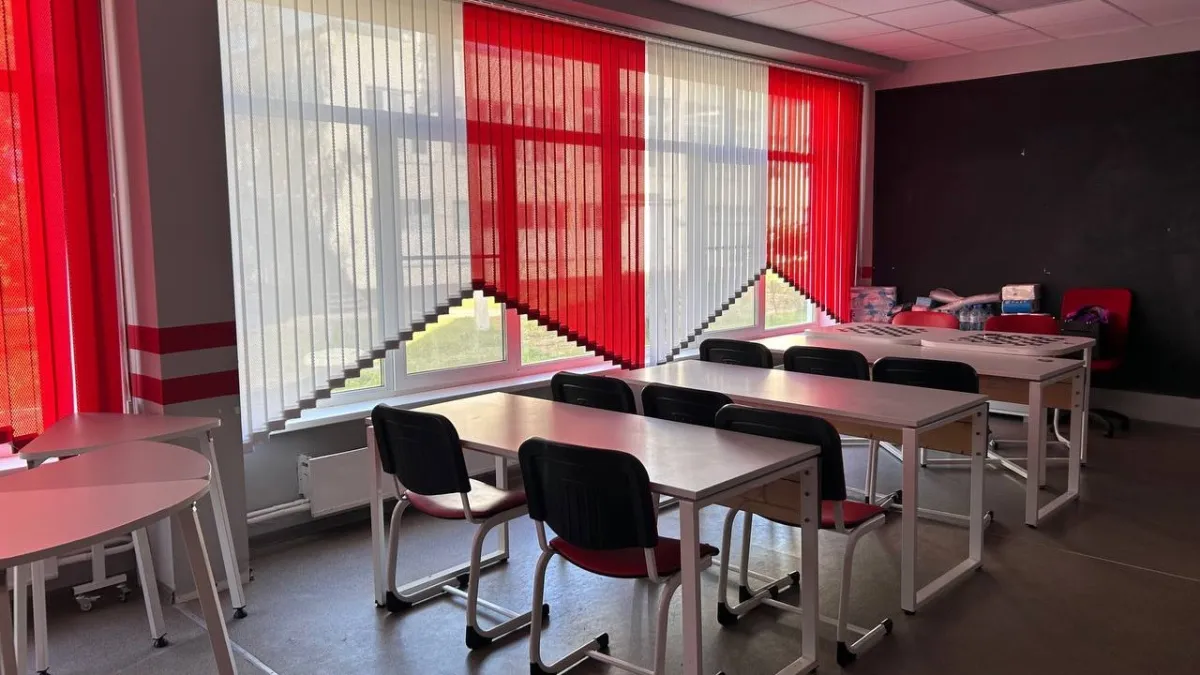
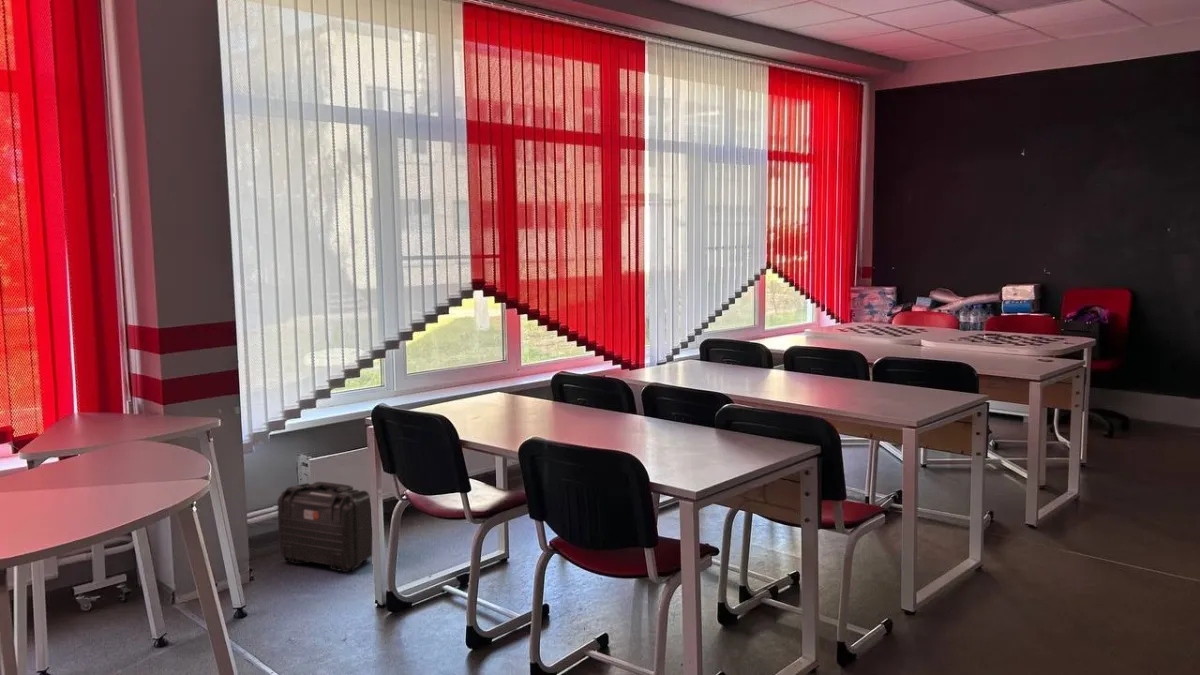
+ backpack [276,481,373,573]
